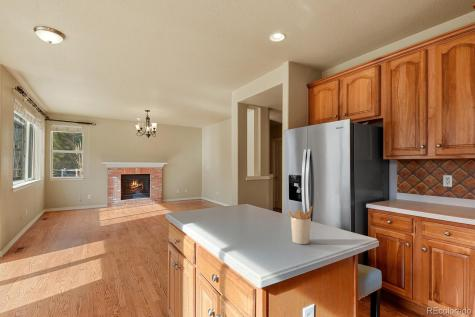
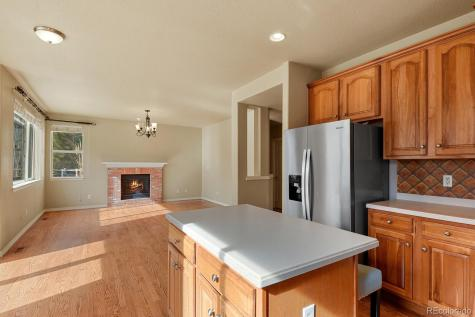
- utensil holder [286,206,313,245]
